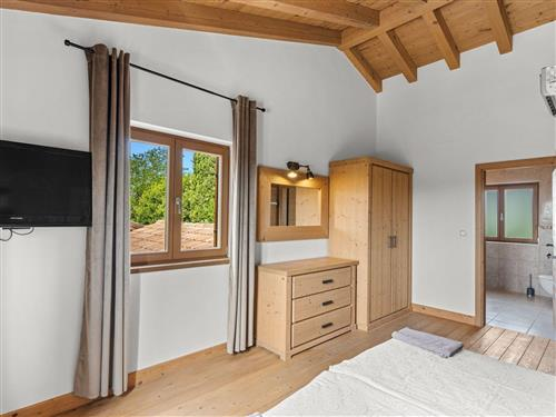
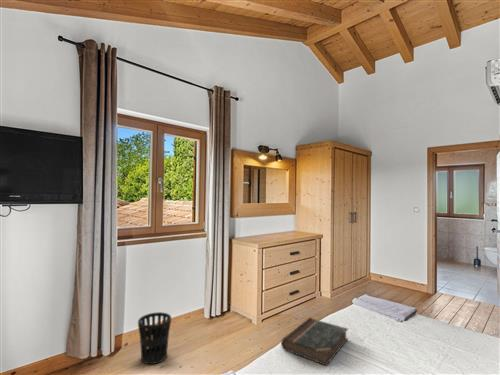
+ book [280,317,349,367]
+ wastebasket [137,311,172,365]
